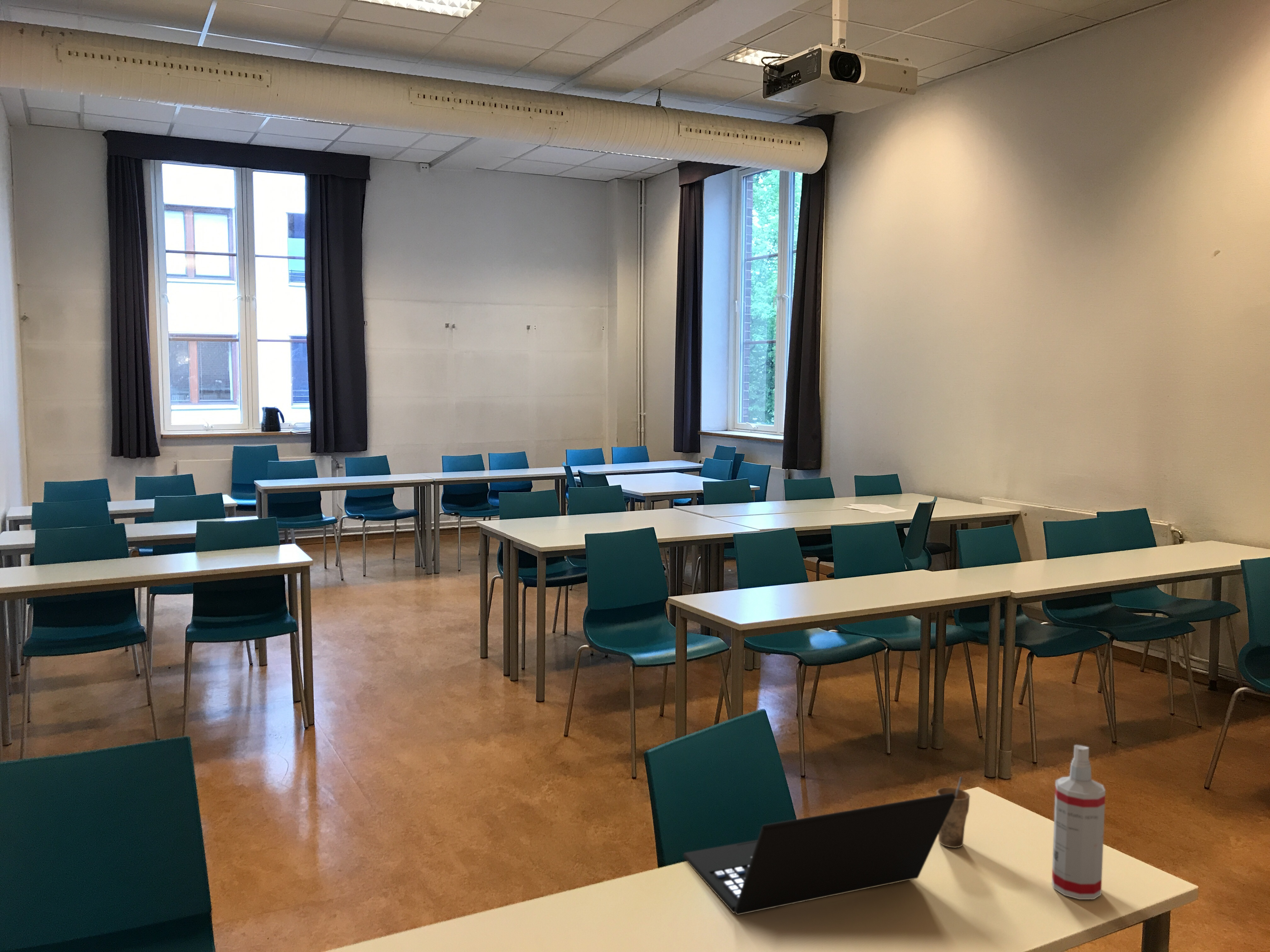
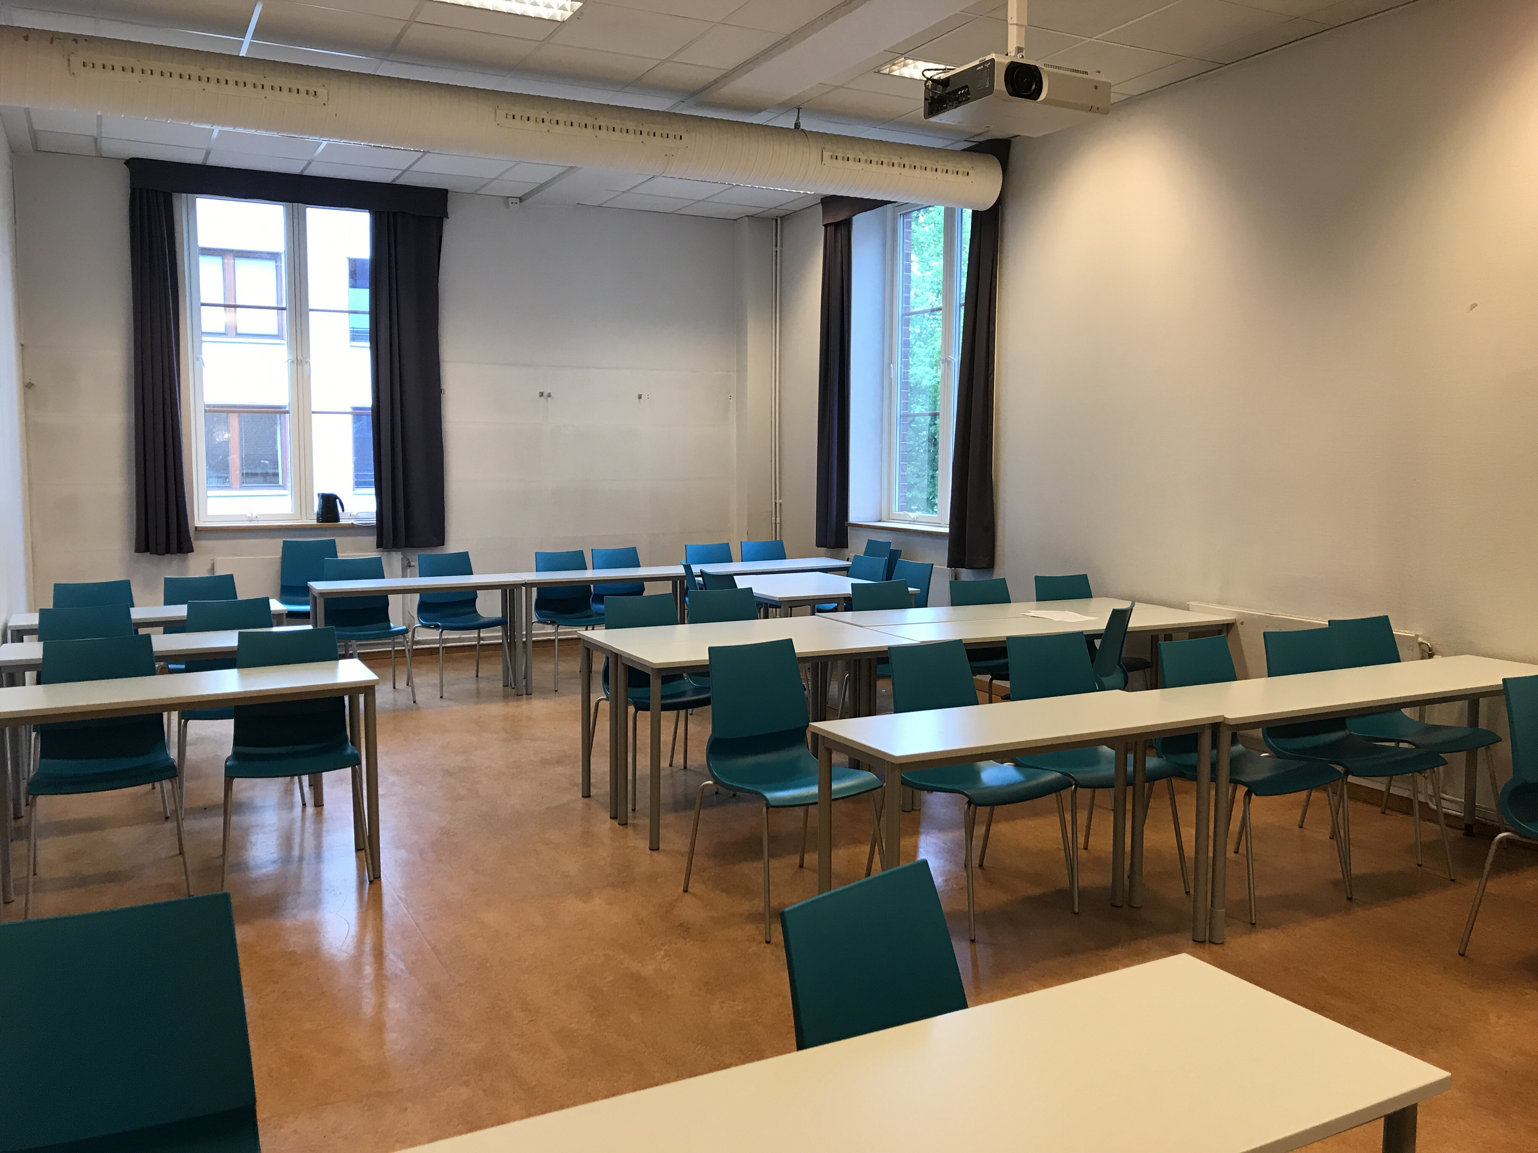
- cup [936,776,970,848]
- laptop [683,793,955,915]
- spray bottle [1051,744,1106,900]
